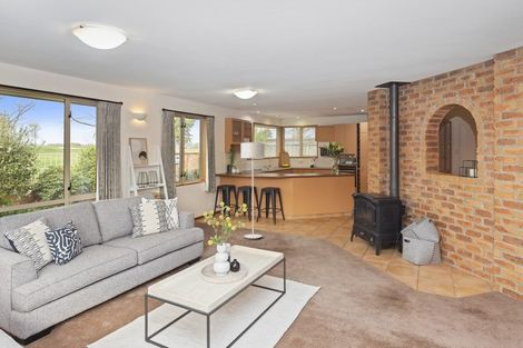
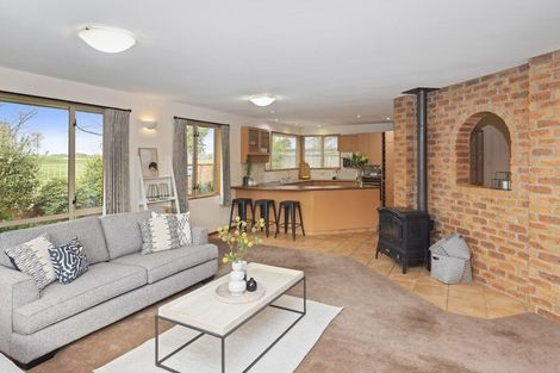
- floor lamp [240,141,266,240]
